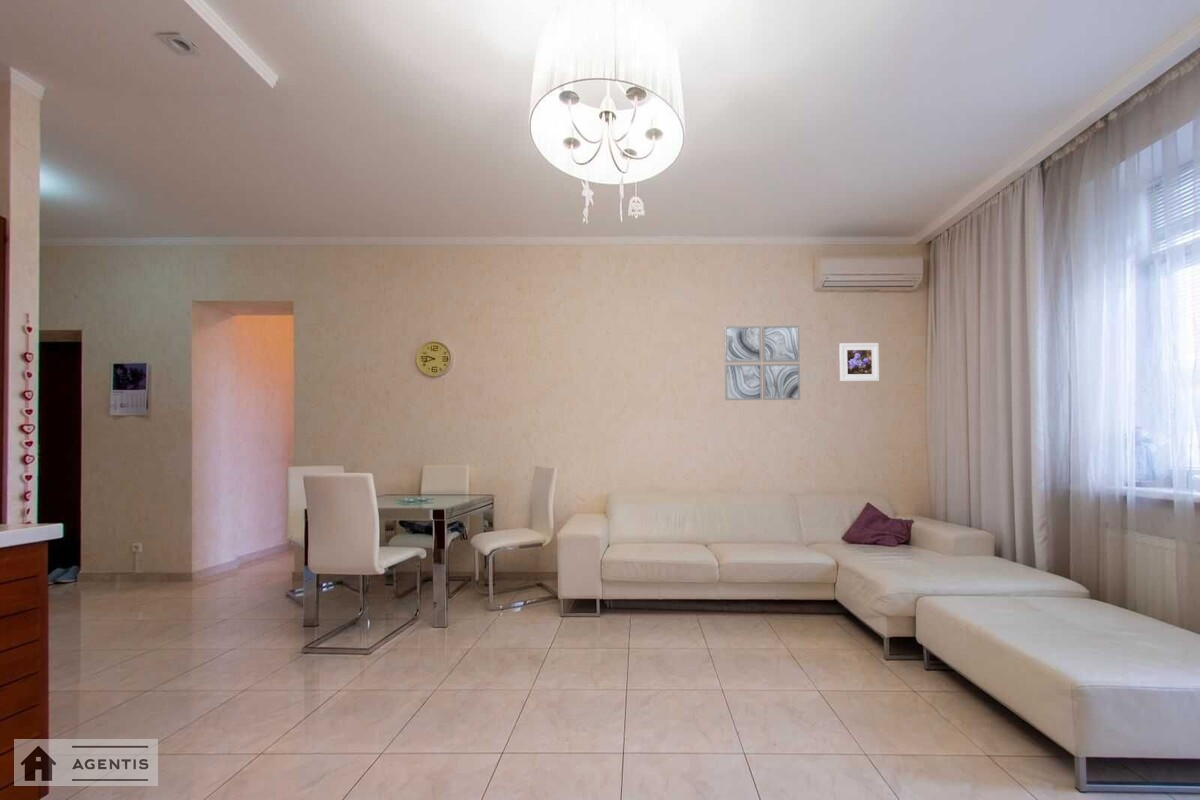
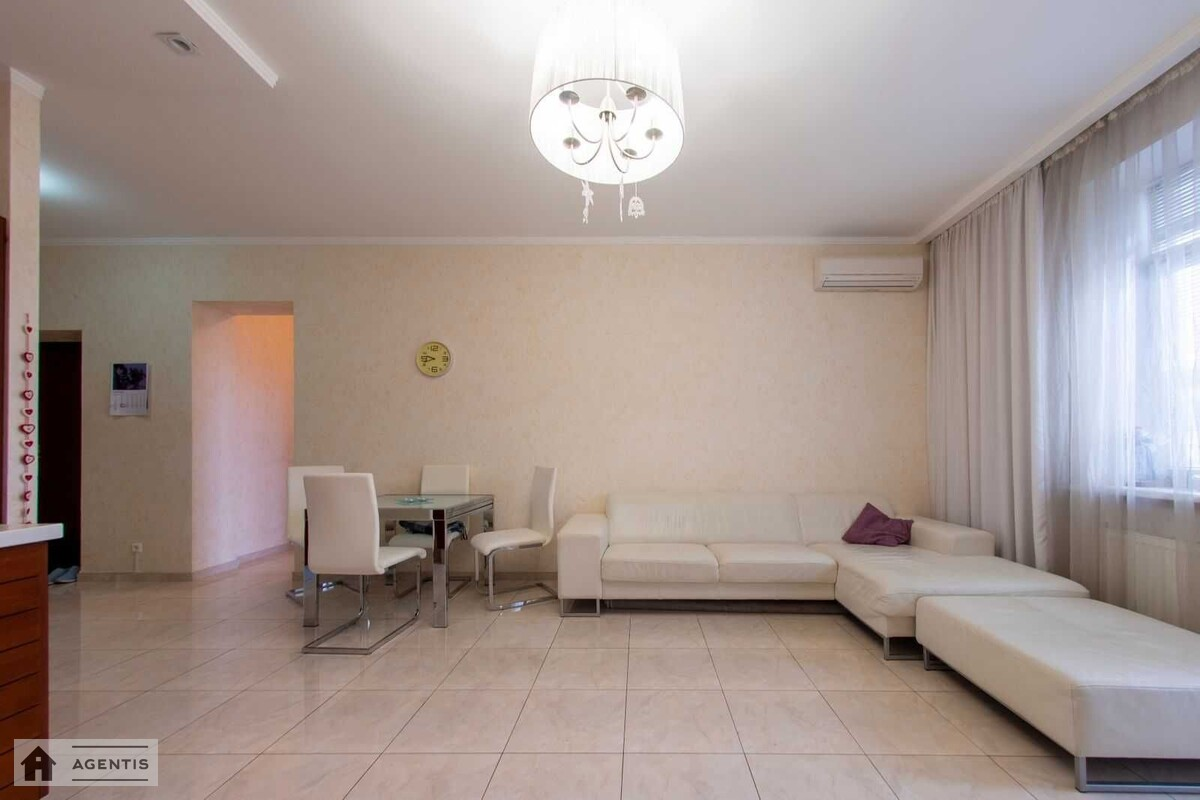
- wall art [723,325,801,401]
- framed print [838,342,880,382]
